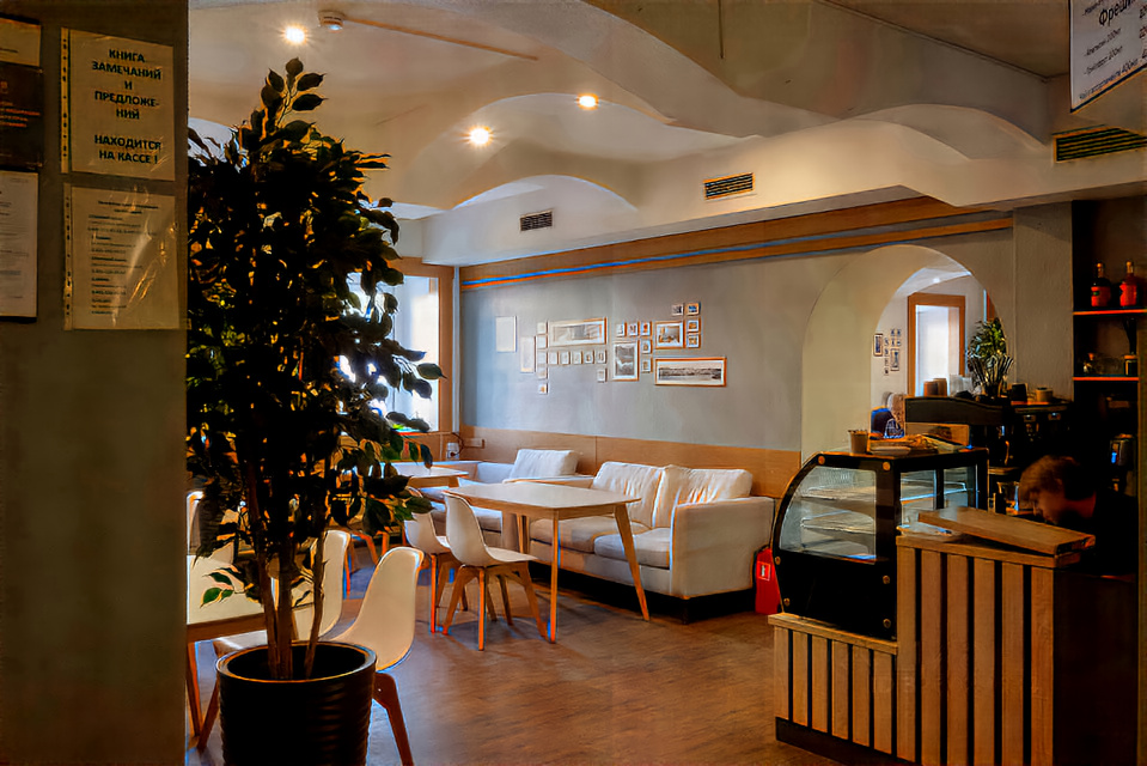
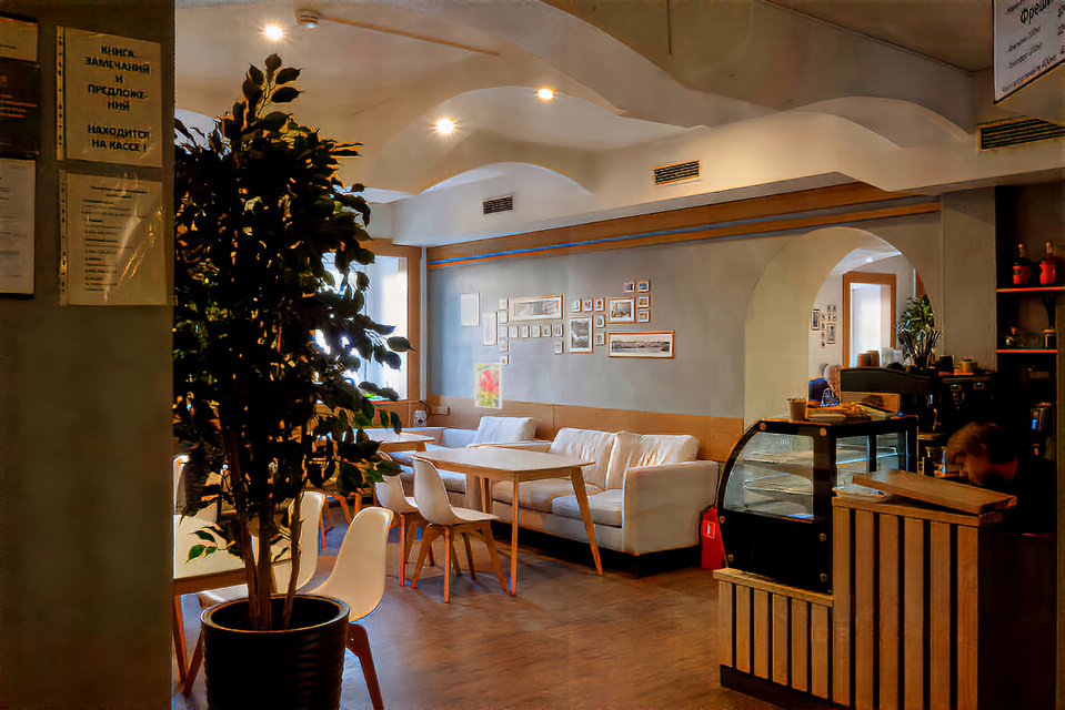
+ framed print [474,362,503,409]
